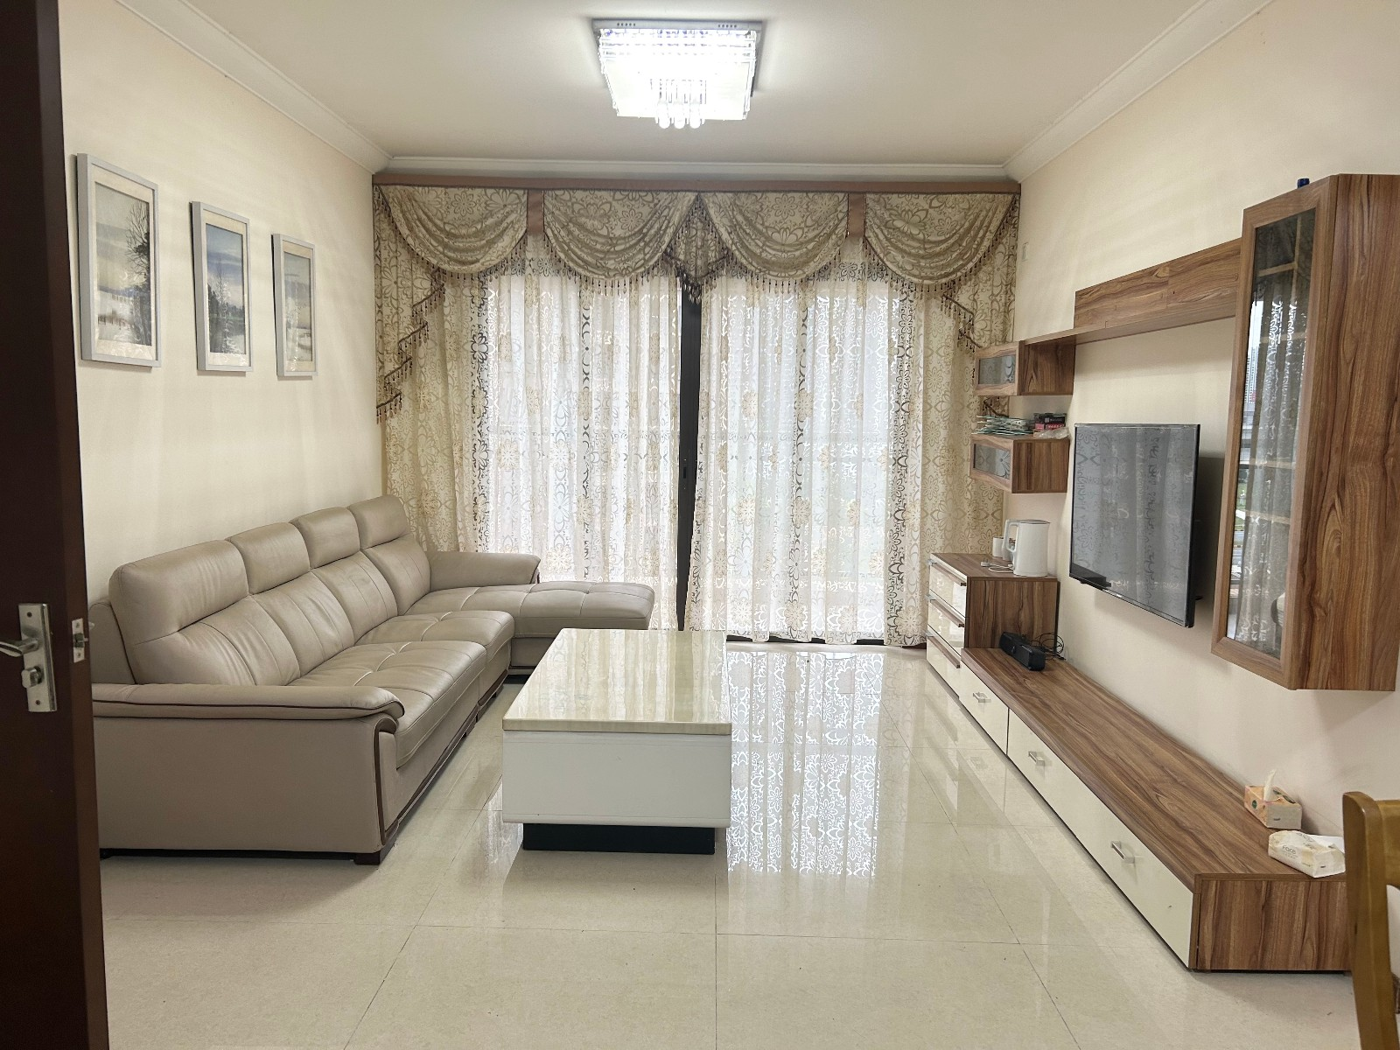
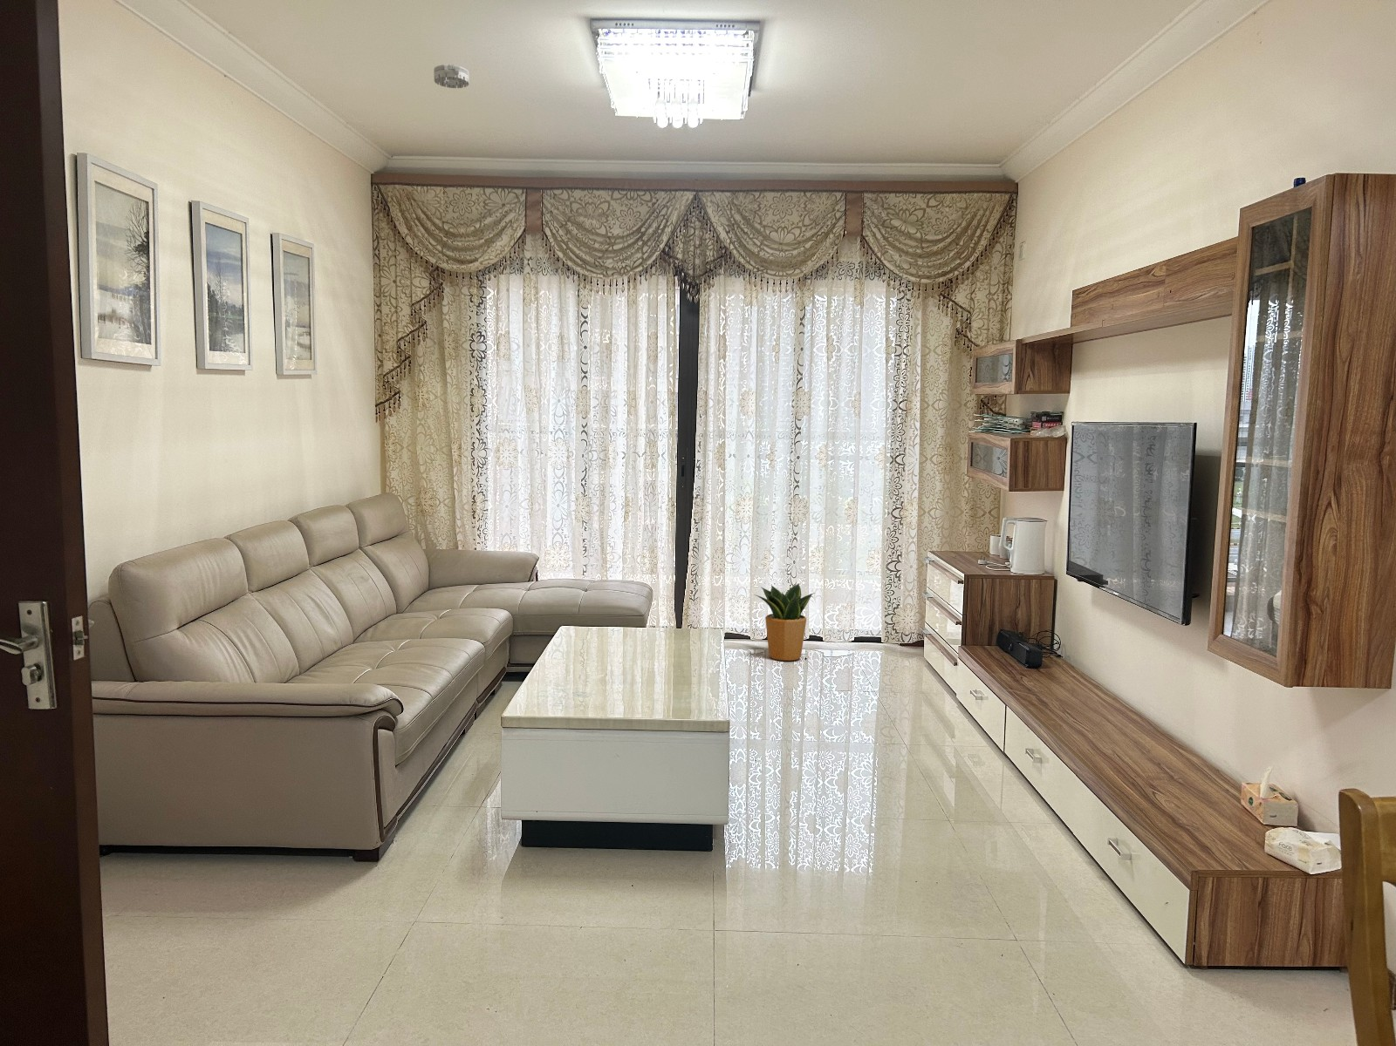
+ potted plant [754,582,816,661]
+ smoke detector [433,64,470,89]
